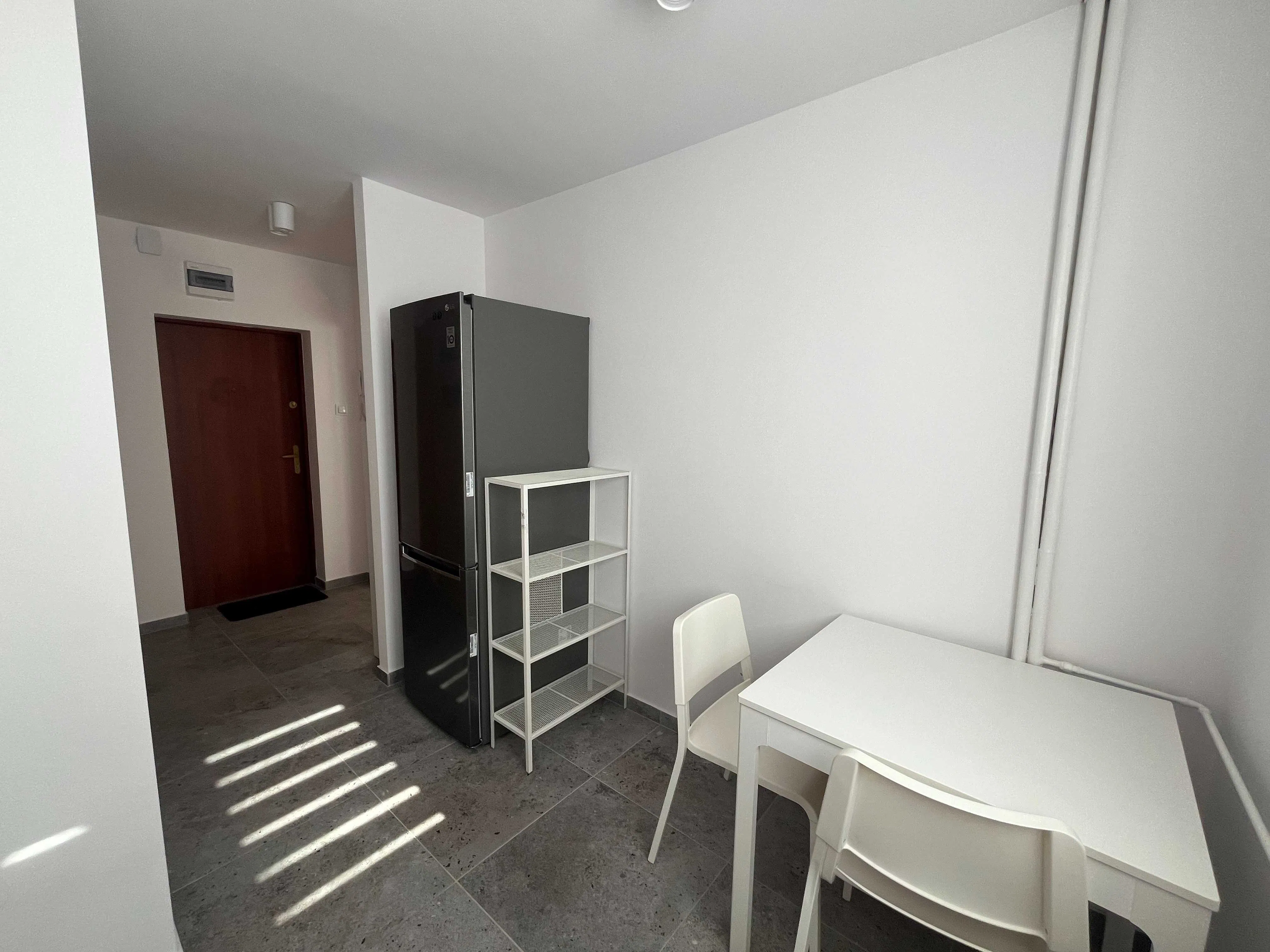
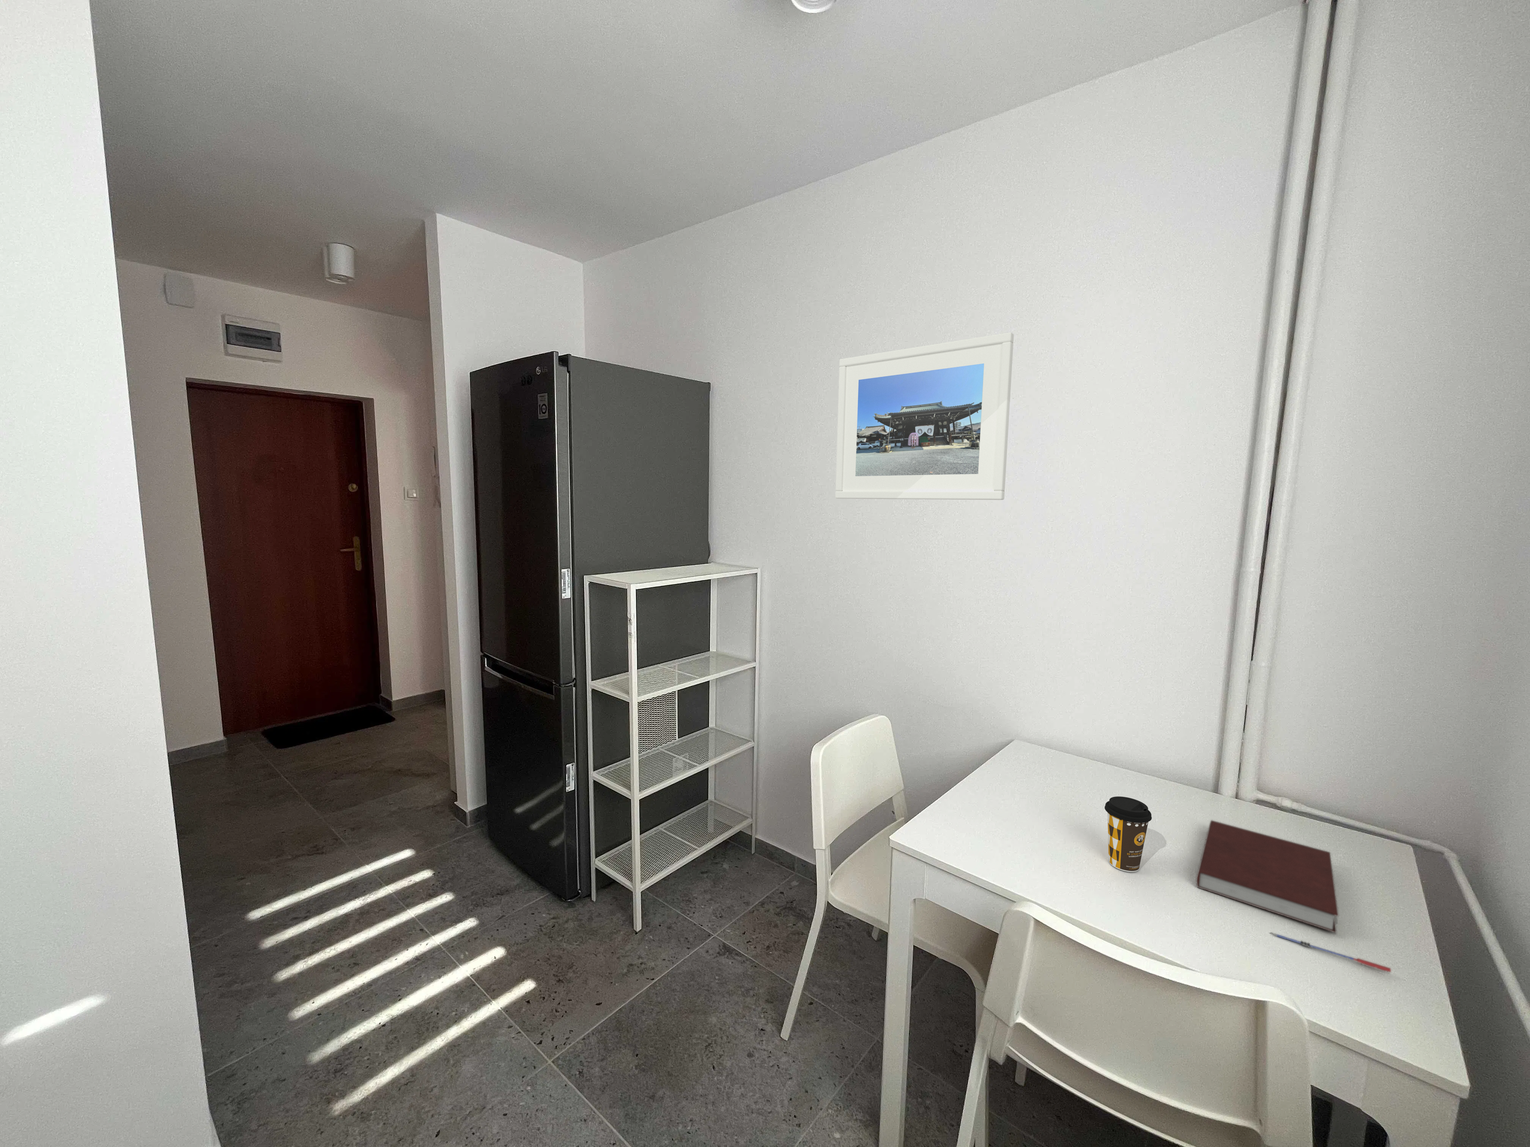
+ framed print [835,331,1014,500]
+ pen [1270,933,1391,974]
+ notebook [1196,819,1340,934]
+ coffee cup [1105,796,1152,872]
